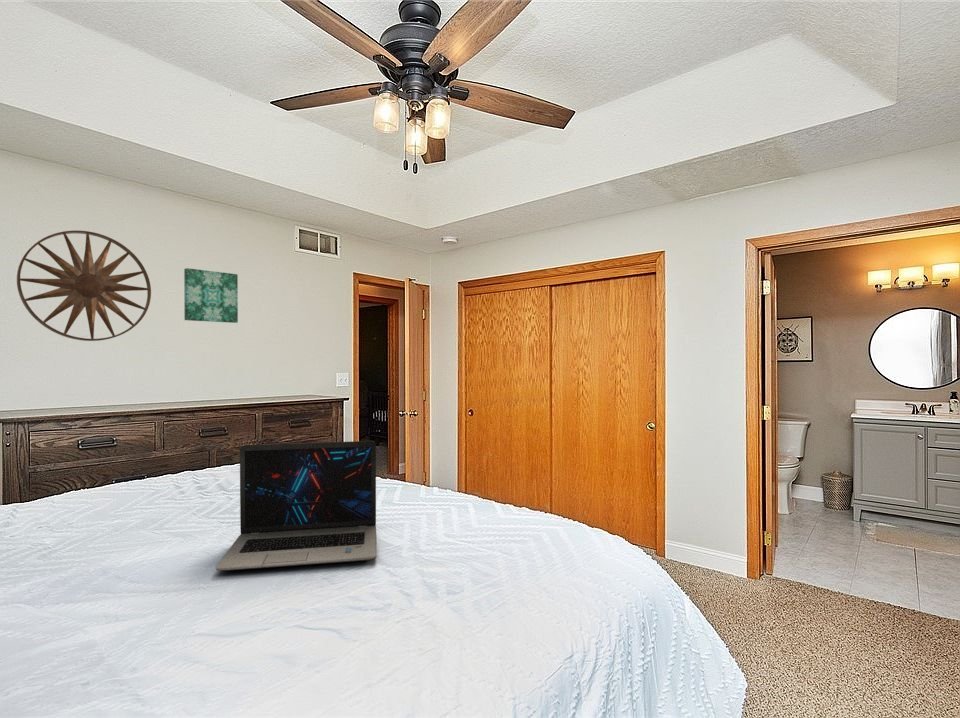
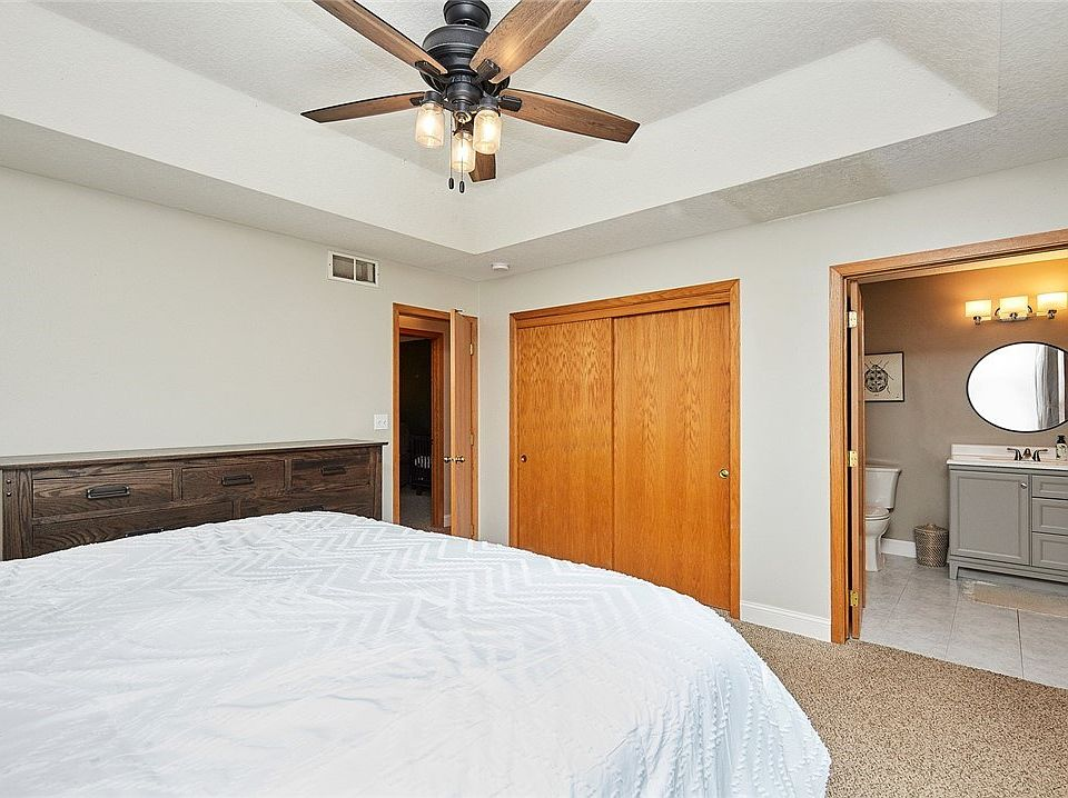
- wall art [183,267,239,324]
- laptop [215,440,378,572]
- wall art [16,229,152,342]
